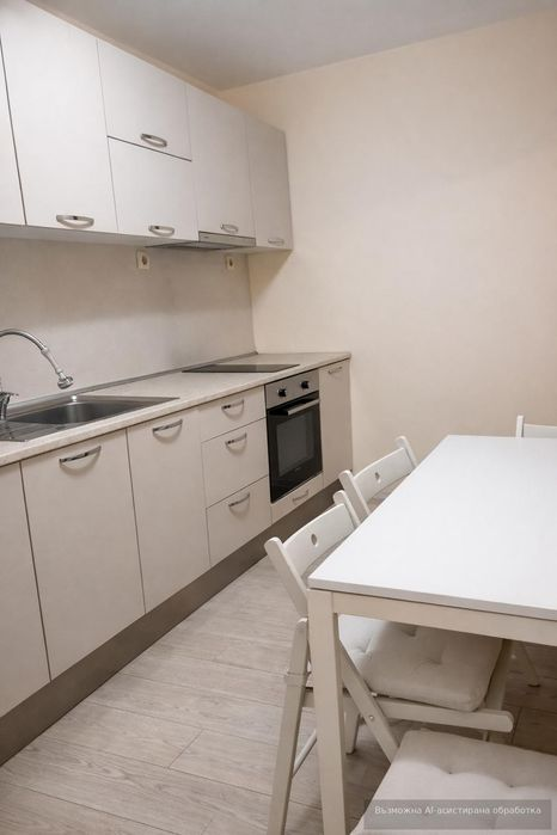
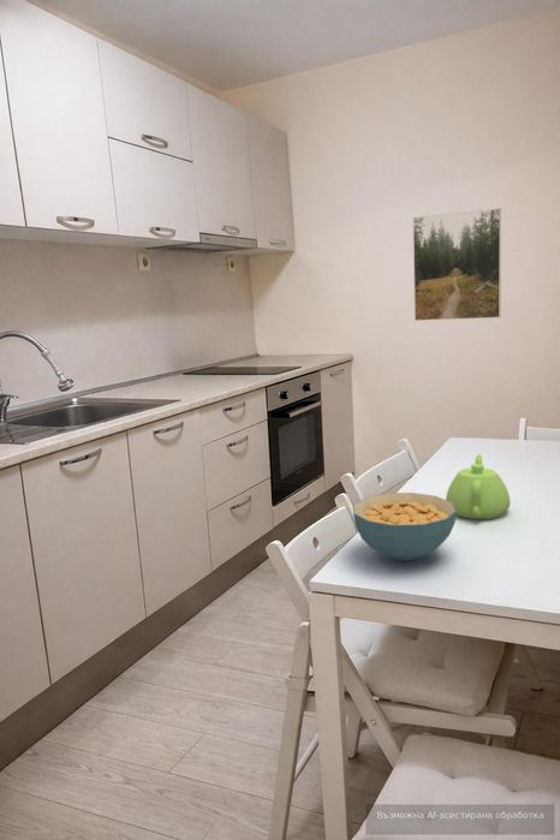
+ teapot [445,453,511,520]
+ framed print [412,207,502,322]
+ cereal bowl [352,492,457,562]
